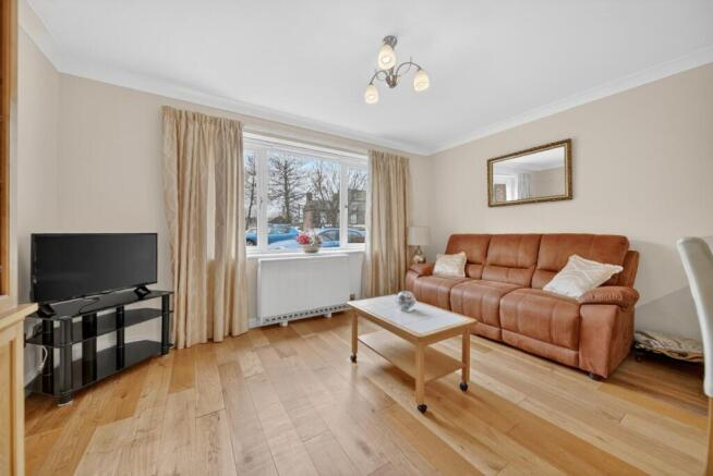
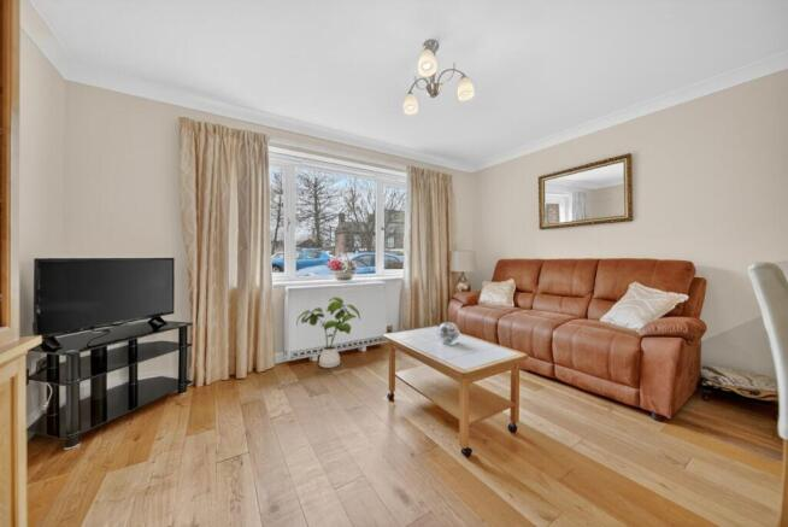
+ house plant [295,297,361,369]
